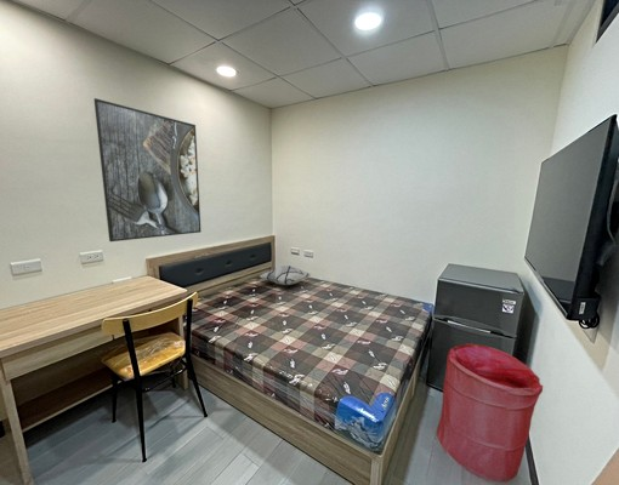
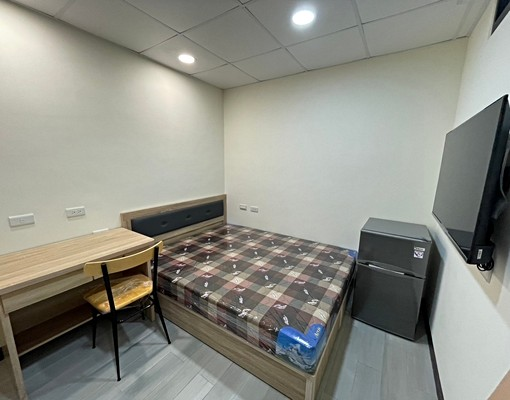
- decorative pillow [259,264,313,286]
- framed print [93,97,201,242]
- laundry hamper [436,343,544,483]
